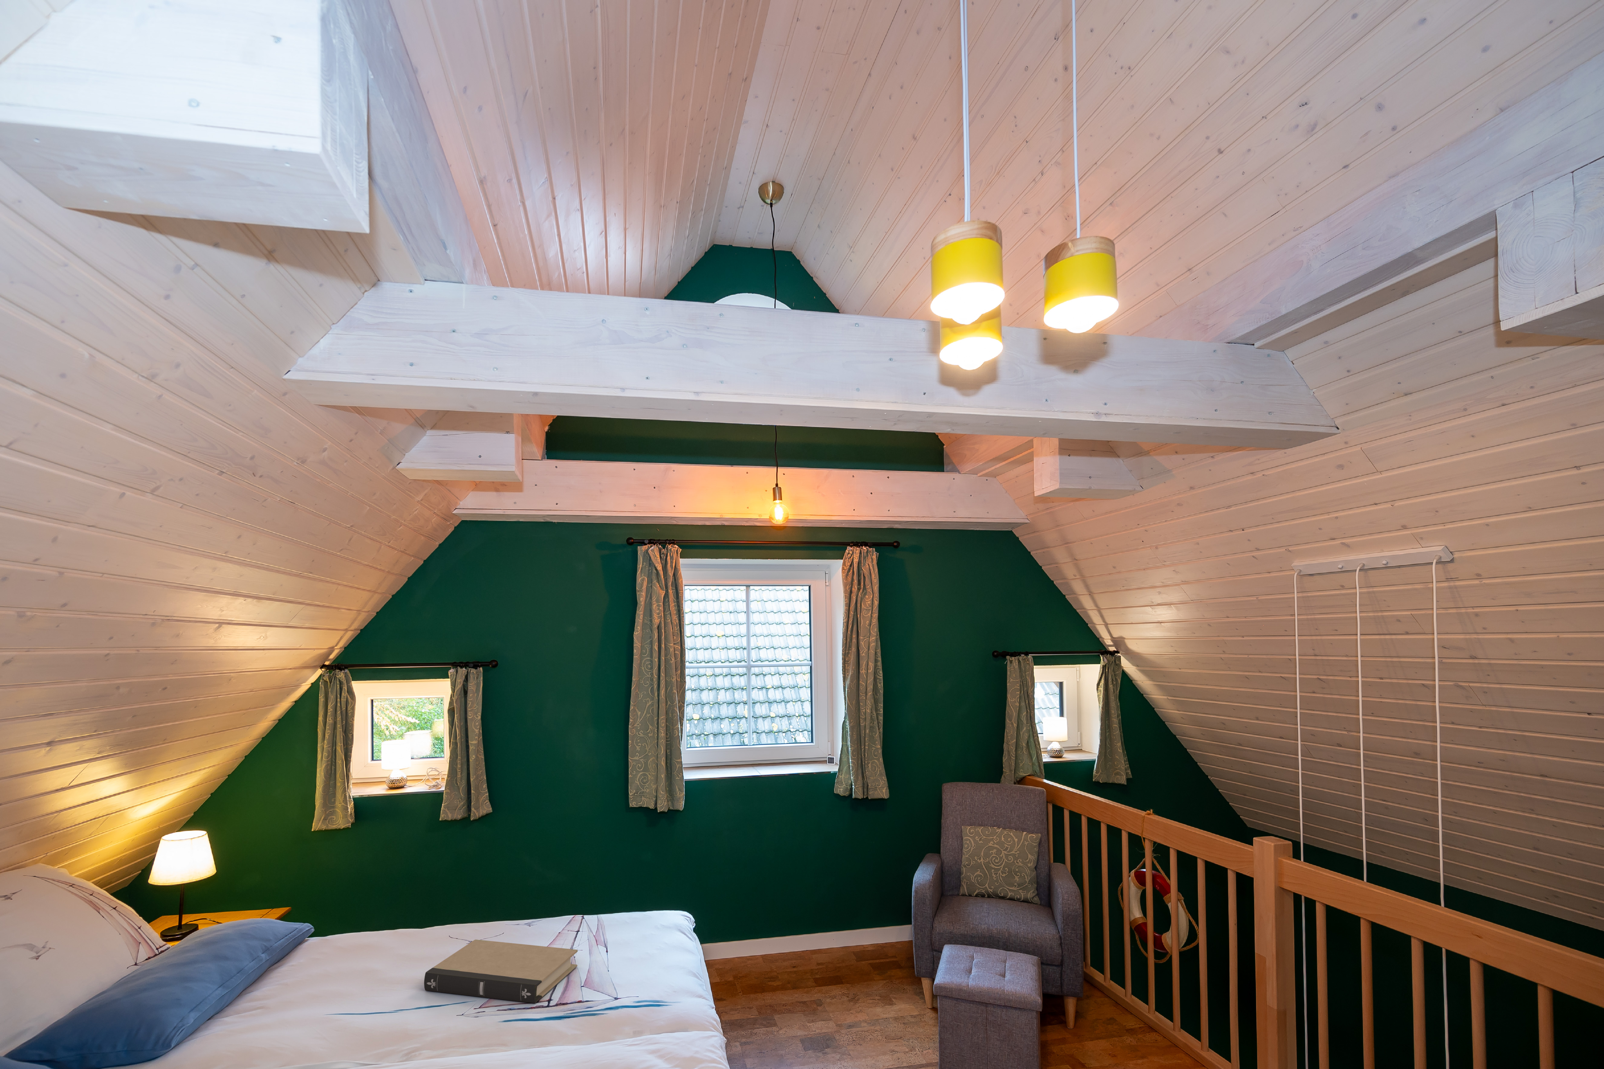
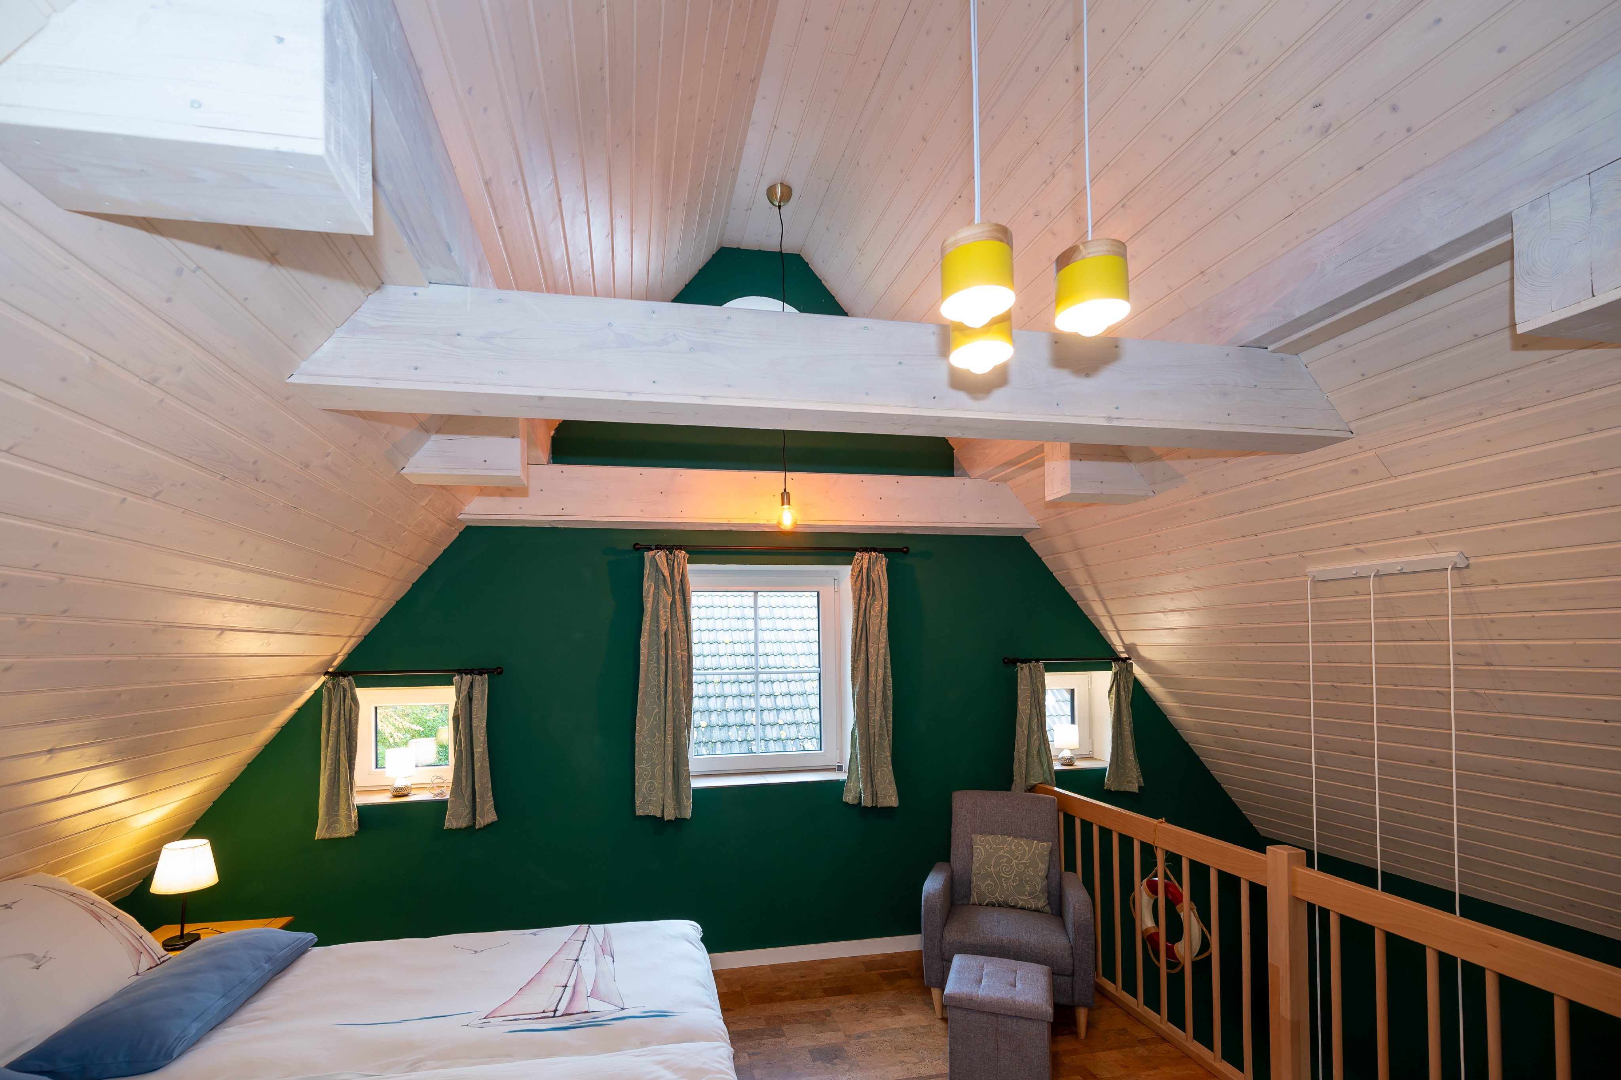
- book [424,939,578,1003]
